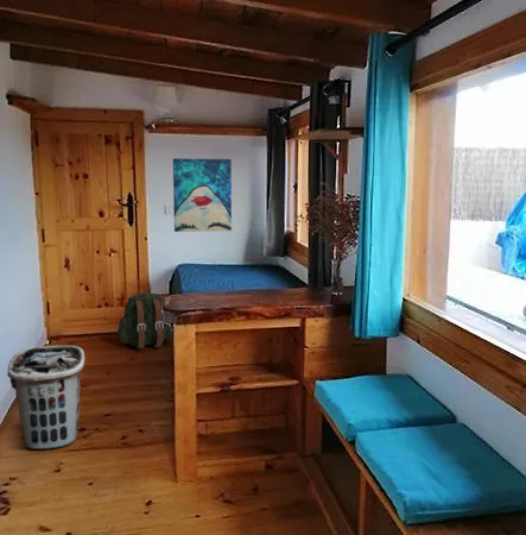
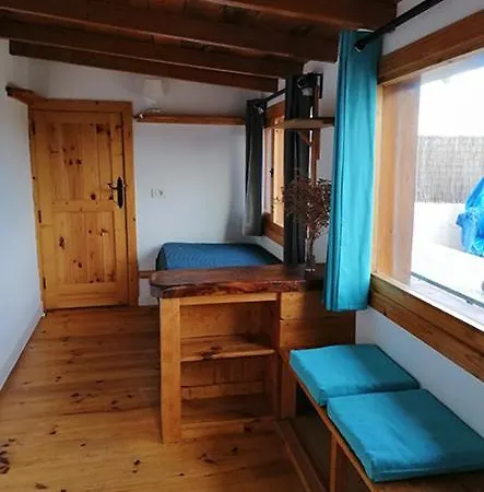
- wall art [172,157,233,233]
- backpack [115,291,173,351]
- clothes hamper [6,345,85,449]
